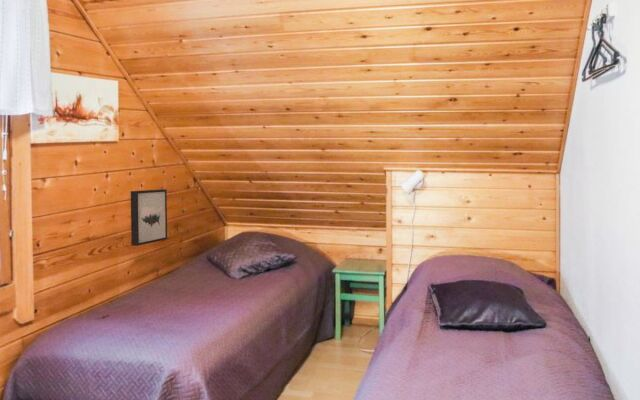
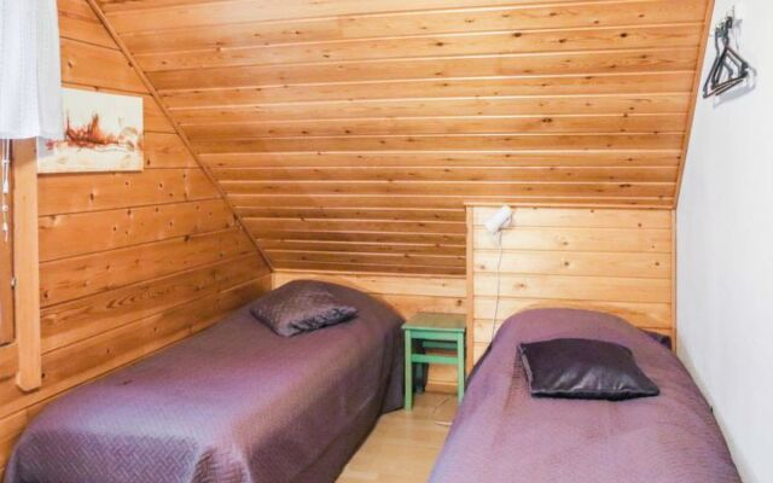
- wall art [130,189,168,247]
